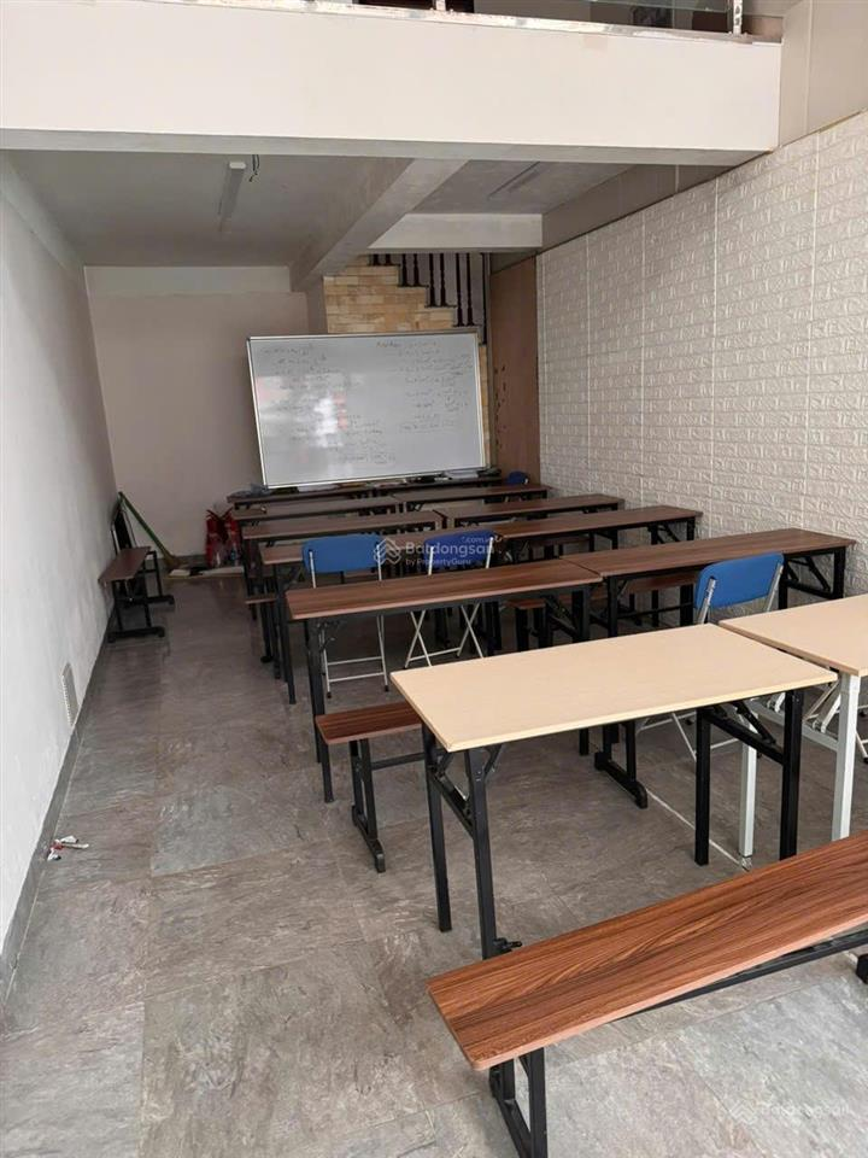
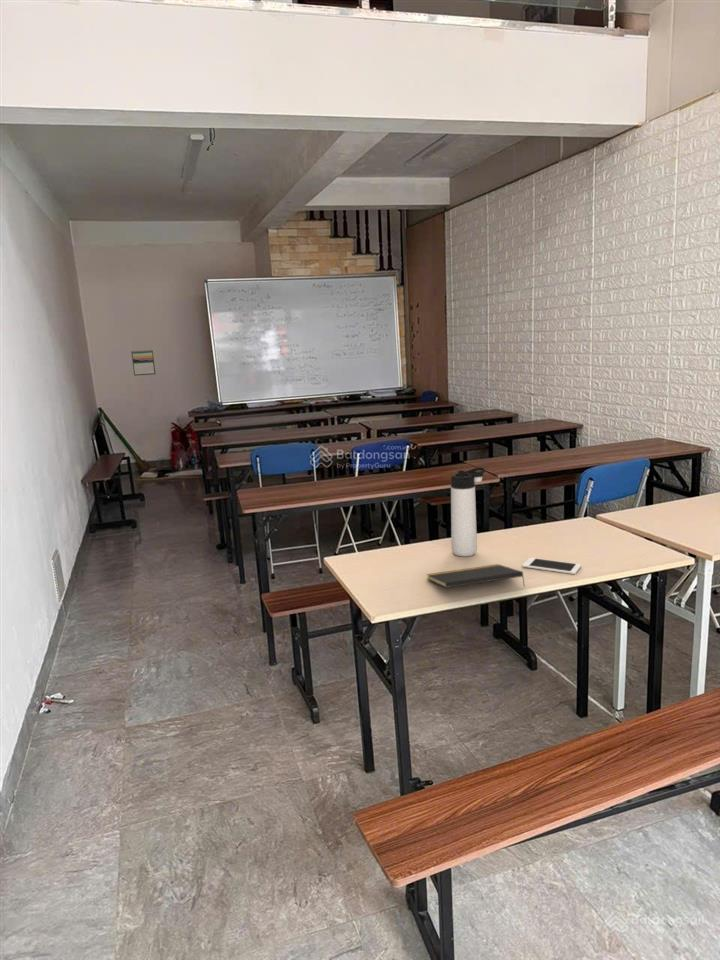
+ cell phone [521,556,582,575]
+ notepad [425,563,526,589]
+ calendar [130,349,157,377]
+ thermos bottle [450,466,486,558]
